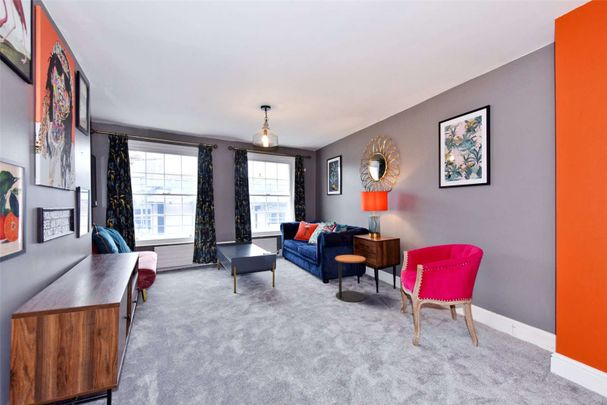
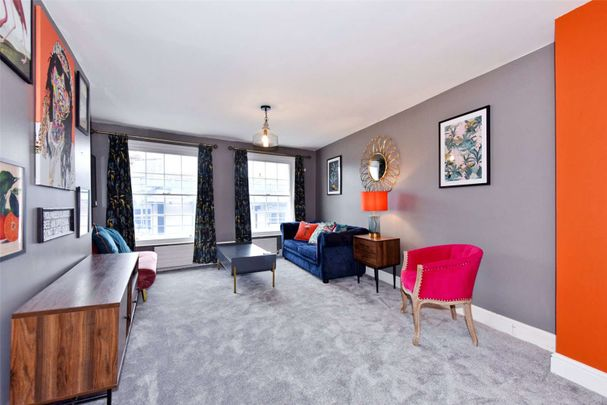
- side table [334,254,367,303]
